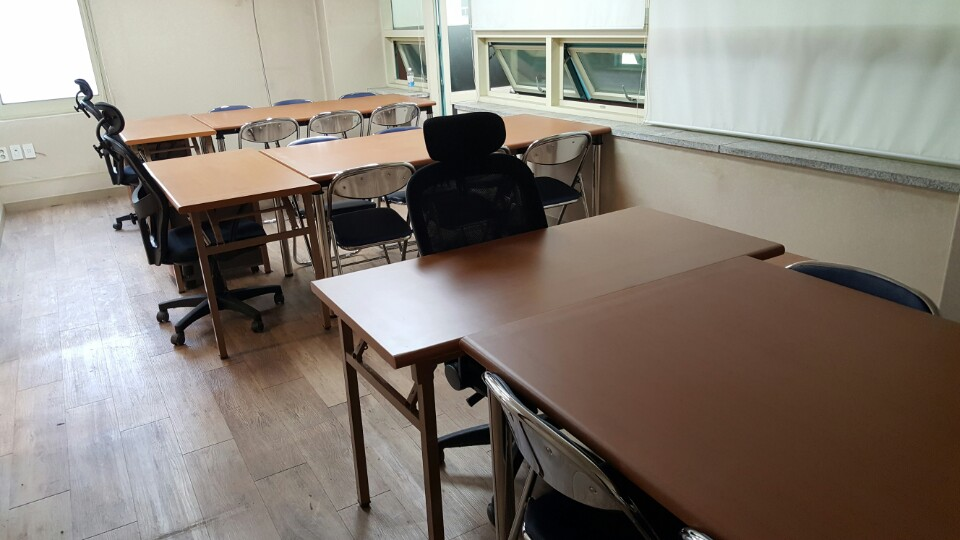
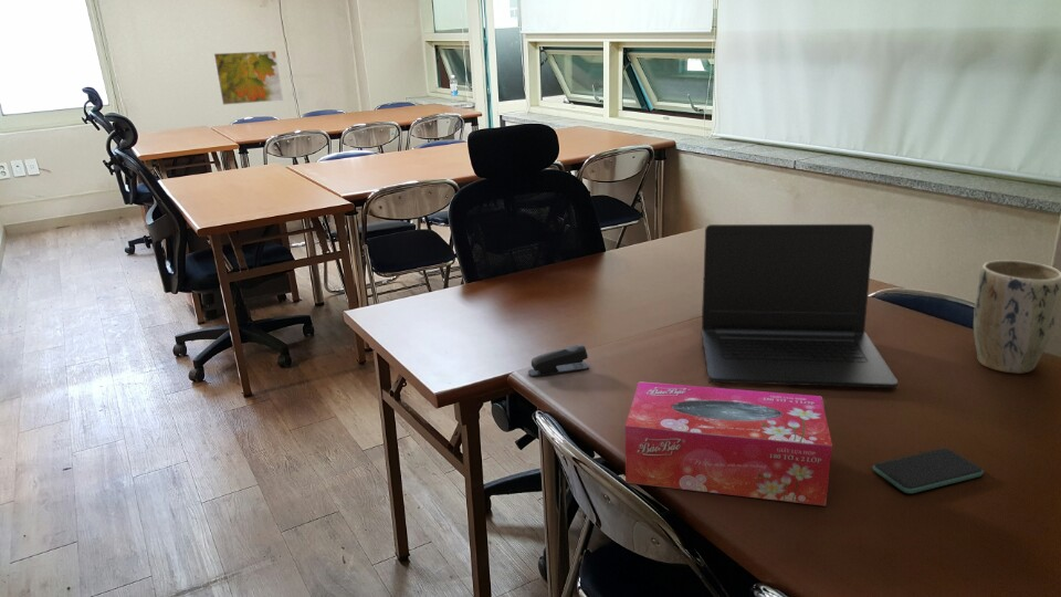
+ laptop [701,223,899,389]
+ smartphone [872,447,985,494]
+ plant pot [973,259,1061,375]
+ stapler [527,344,590,377]
+ tissue box [624,380,833,507]
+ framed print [212,50,284,106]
